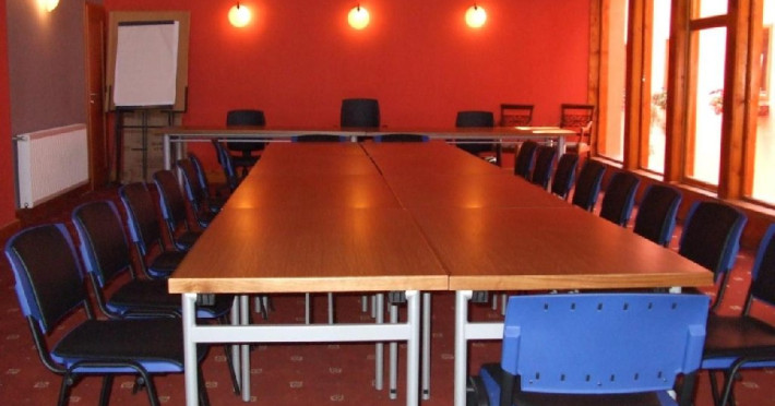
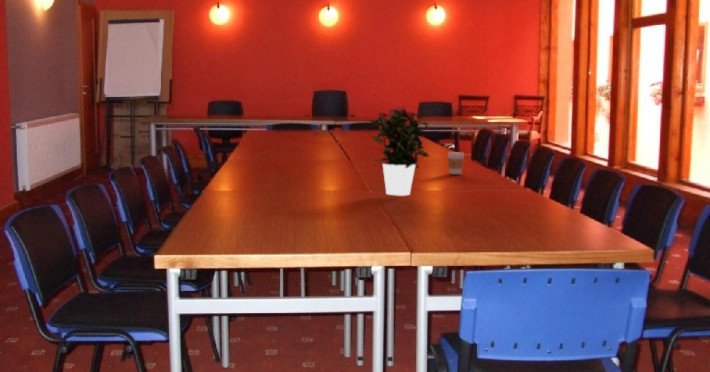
+ potted flower [366,105,430,197]
+ coffee cup [447,151,465,175]
